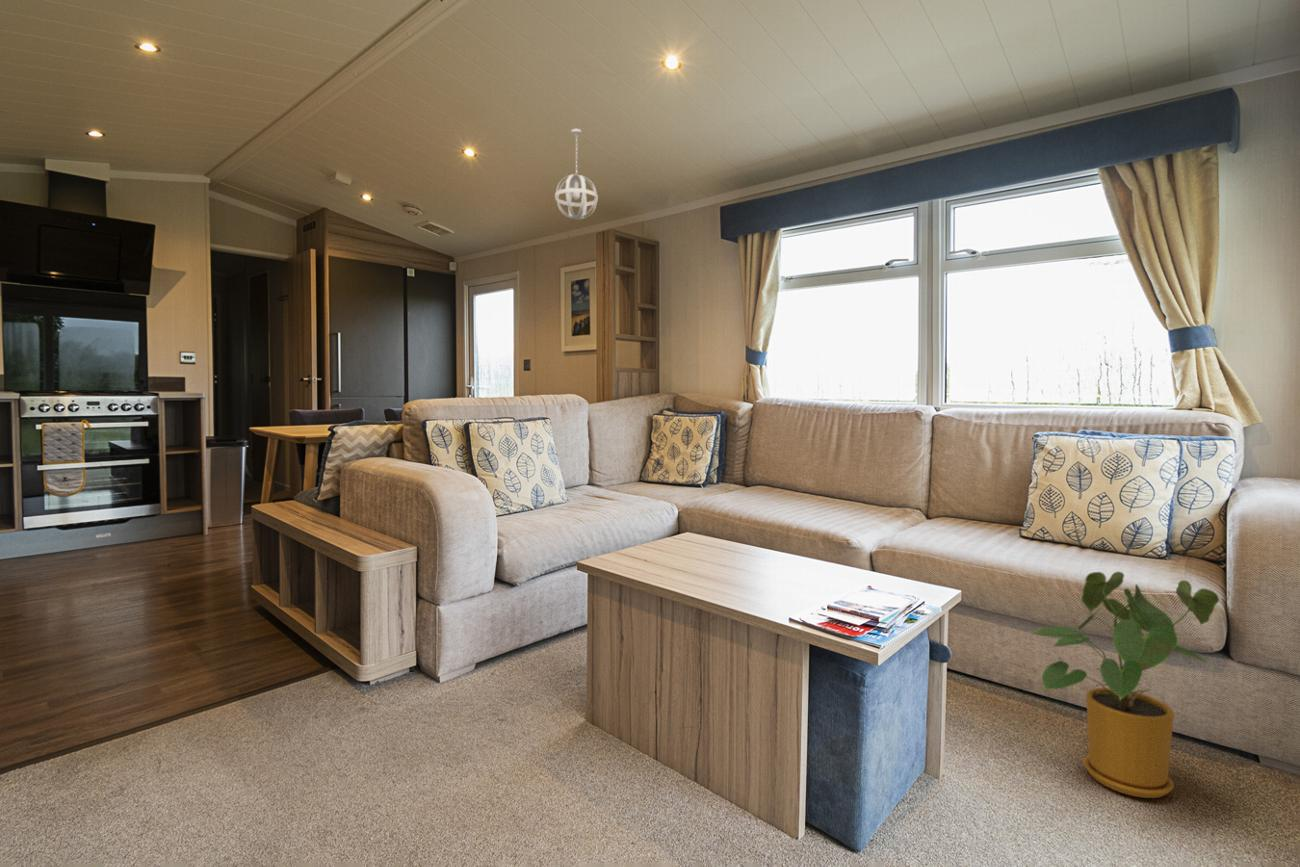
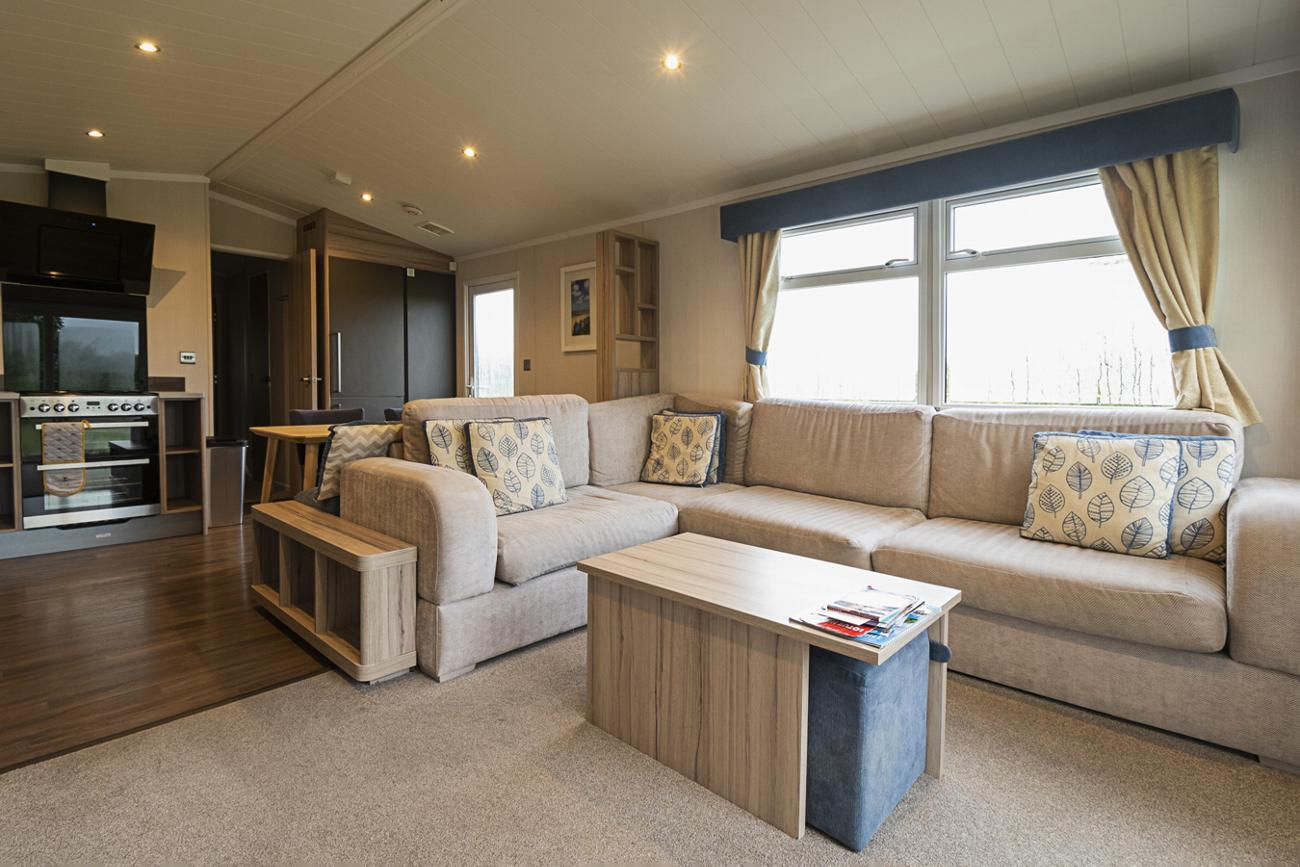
- house plant [1030,570,1220,799]
- pendant light [554,128,599,221]
